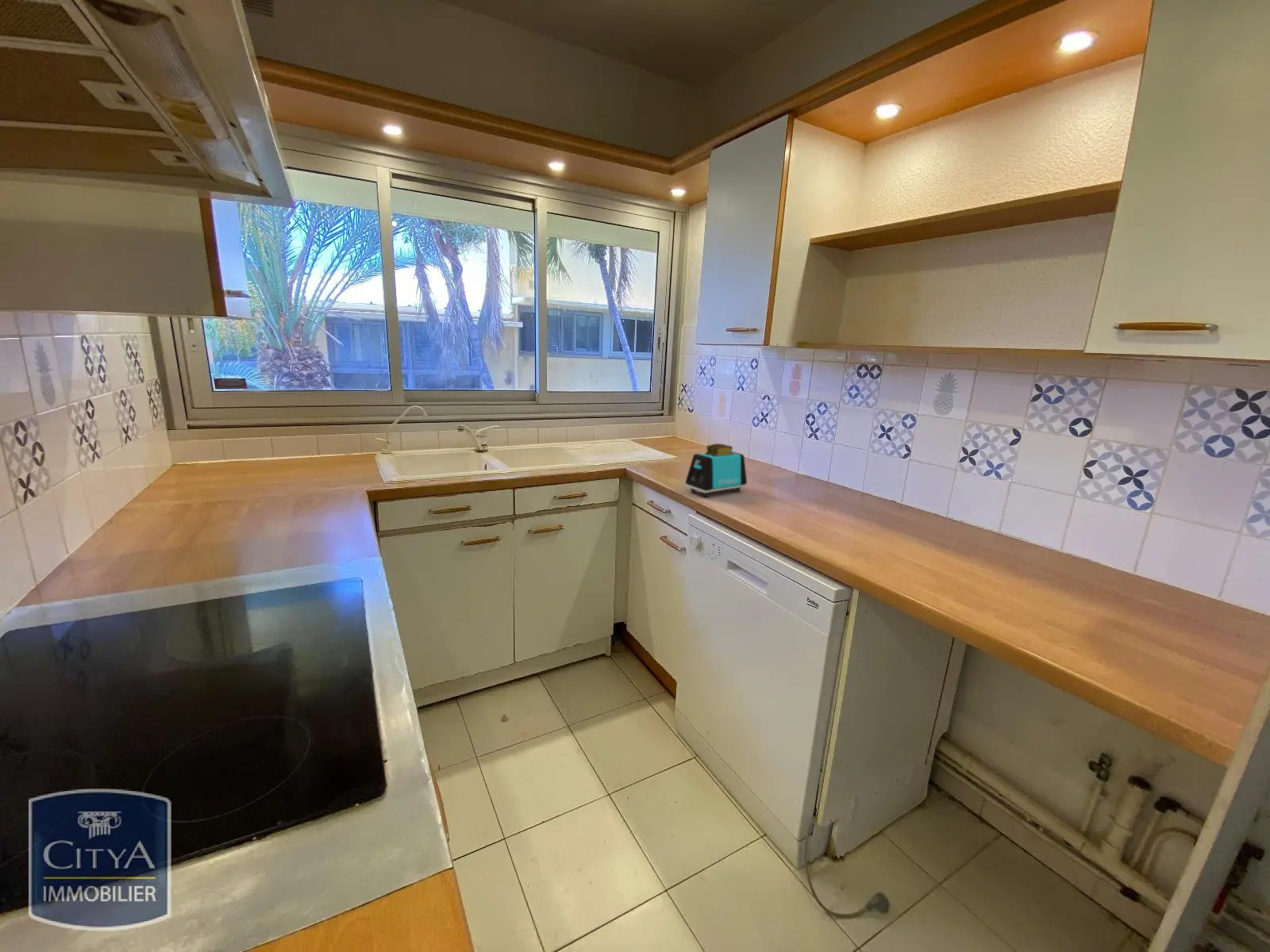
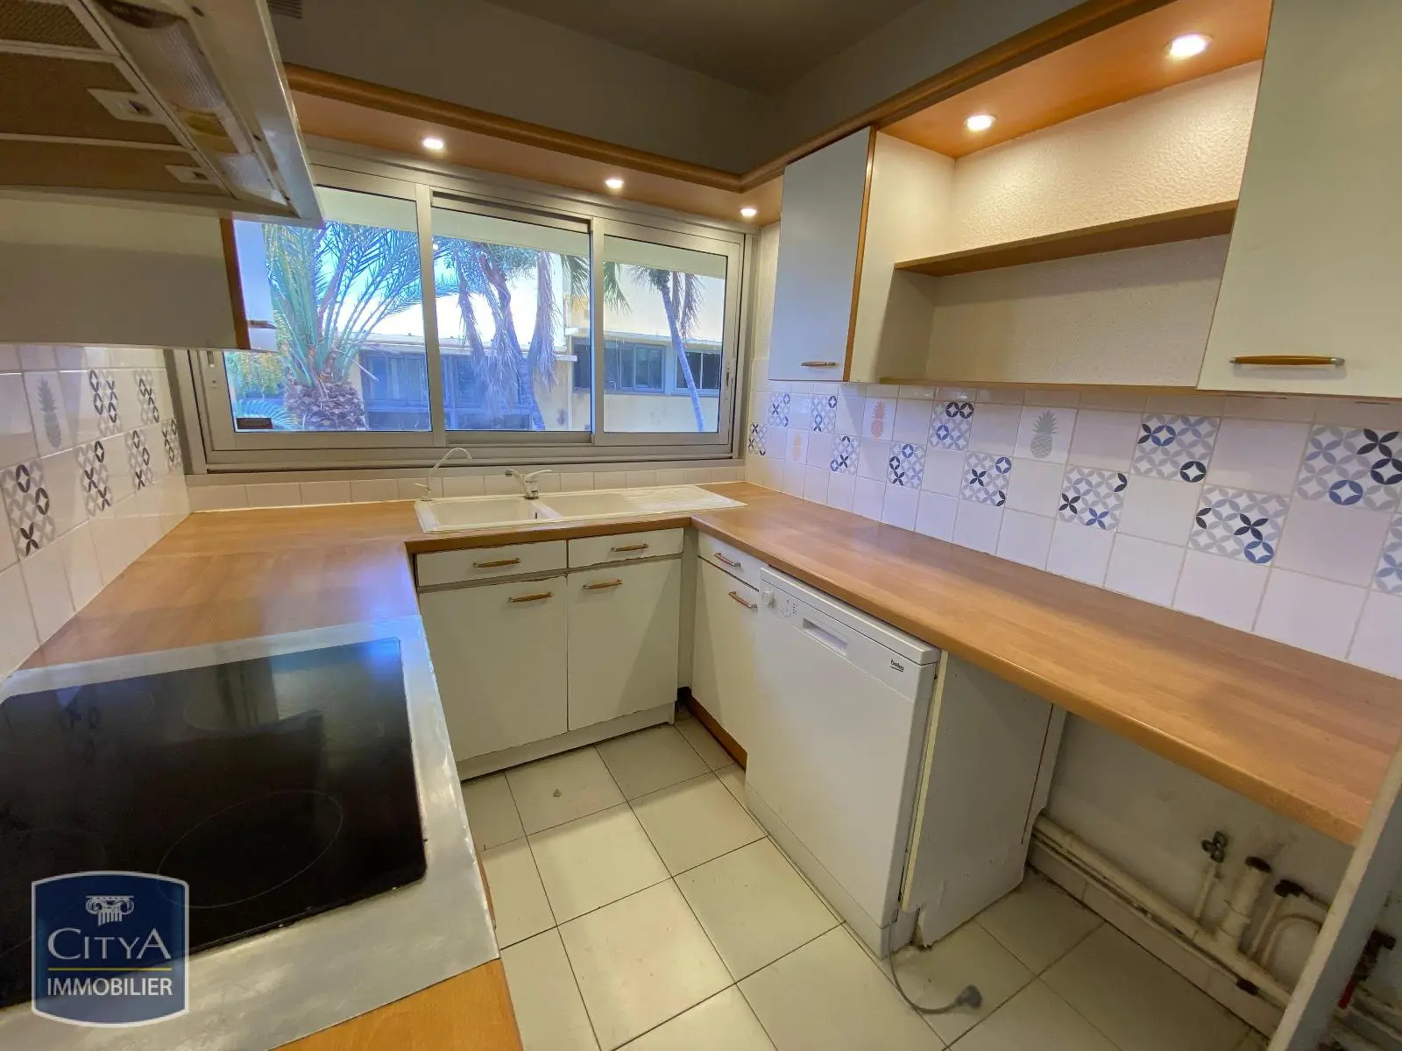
- toaster [684,443,748,497]
